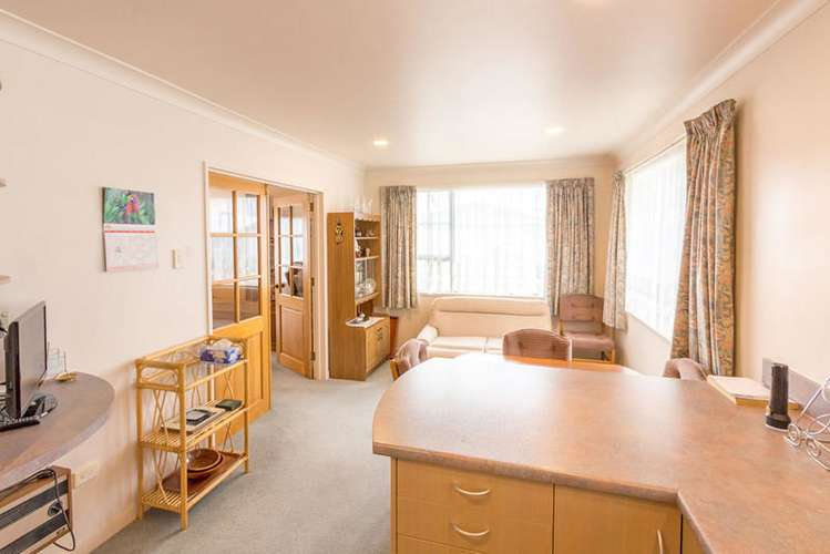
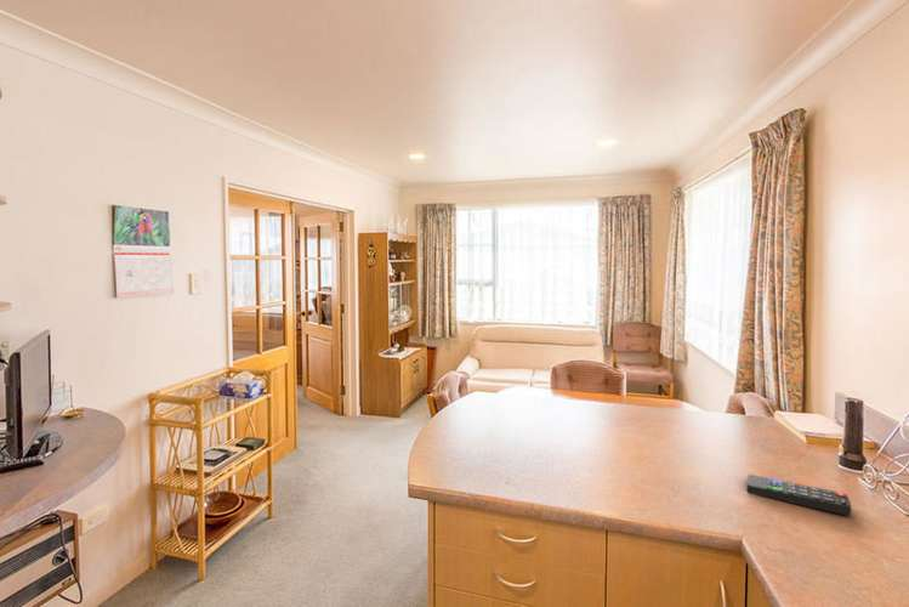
+ remote control [745,473,852,516]
